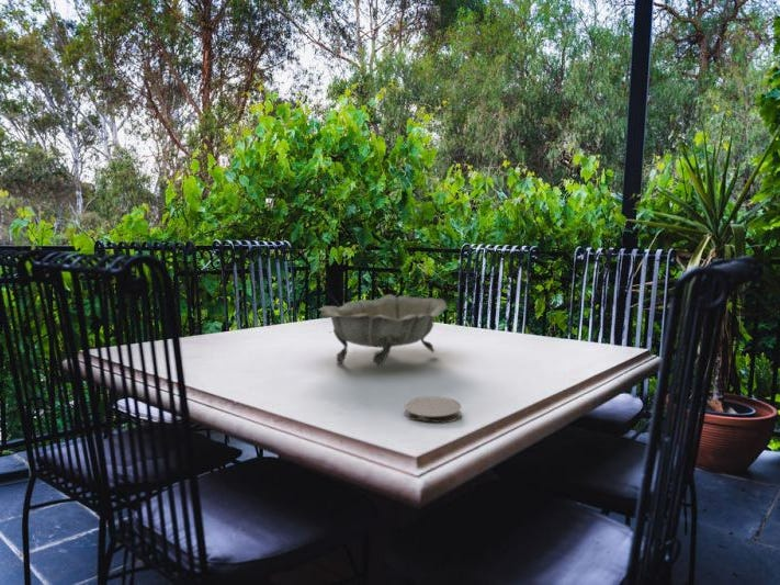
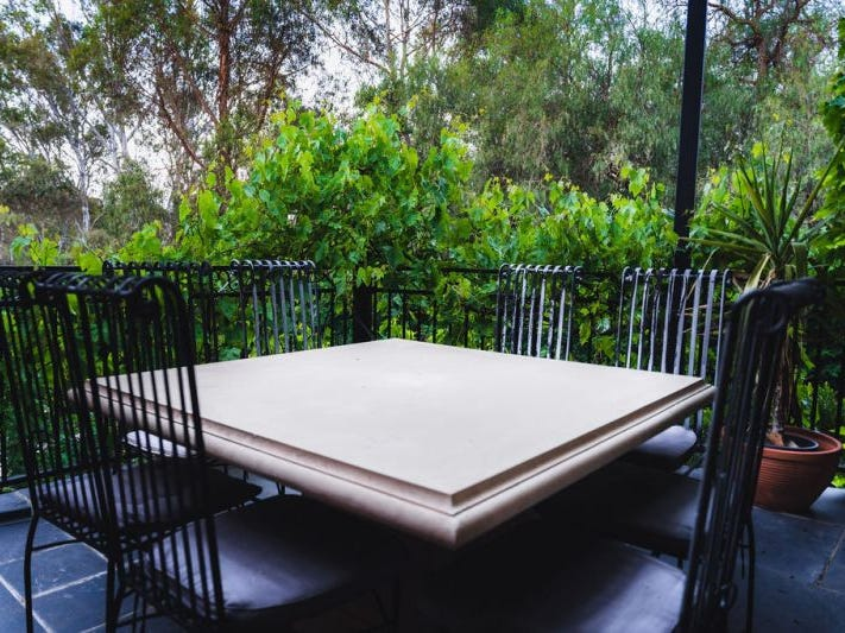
- decorative bowl [318,293,449,368]
- coaster [404,395,462,424]
